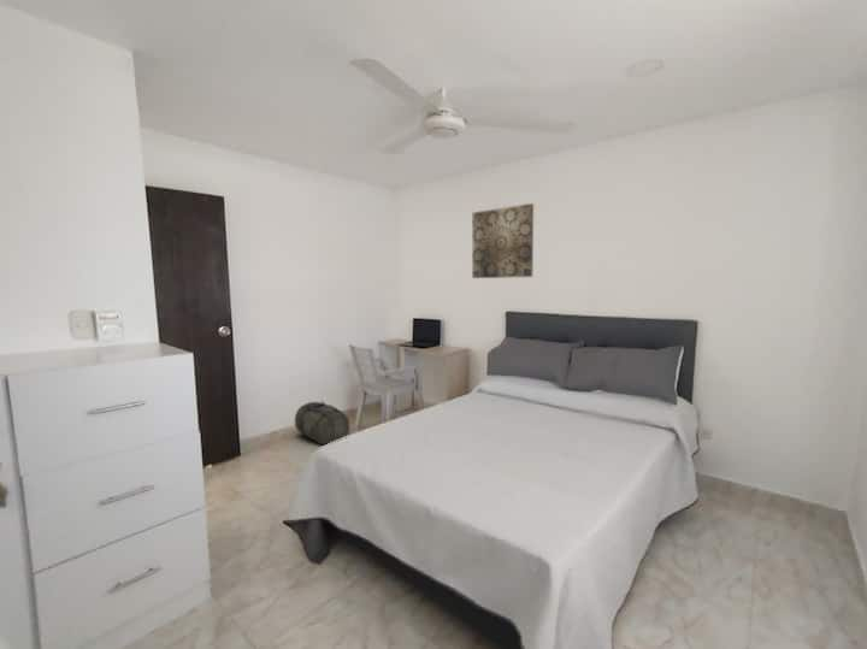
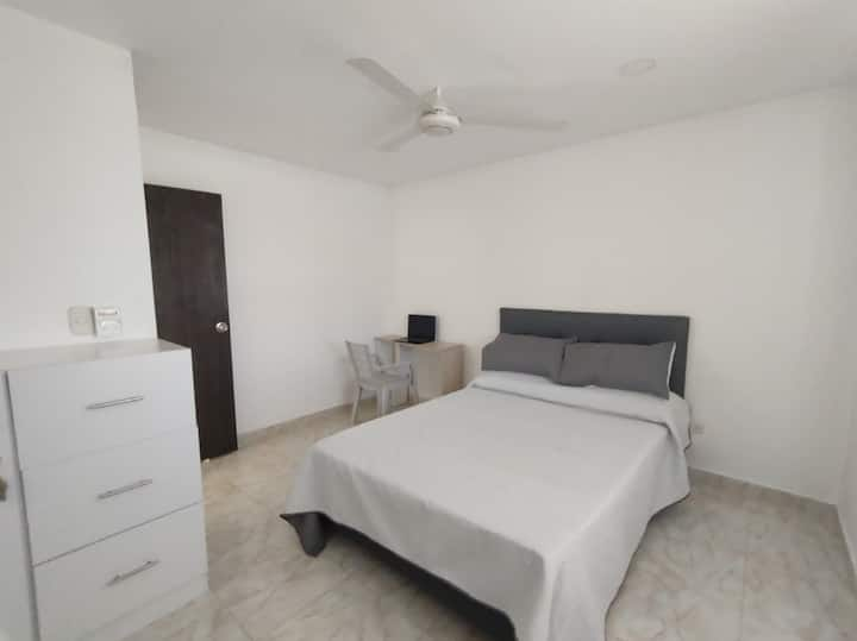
- wall art [471,202,535,279]
- backpack [294,399,352,446]
